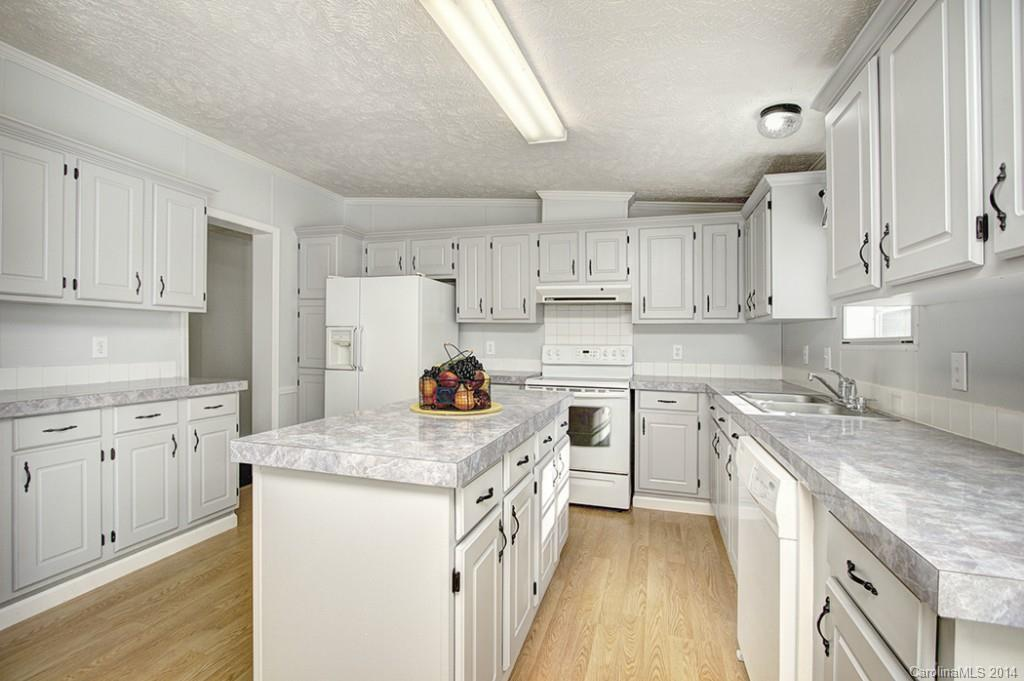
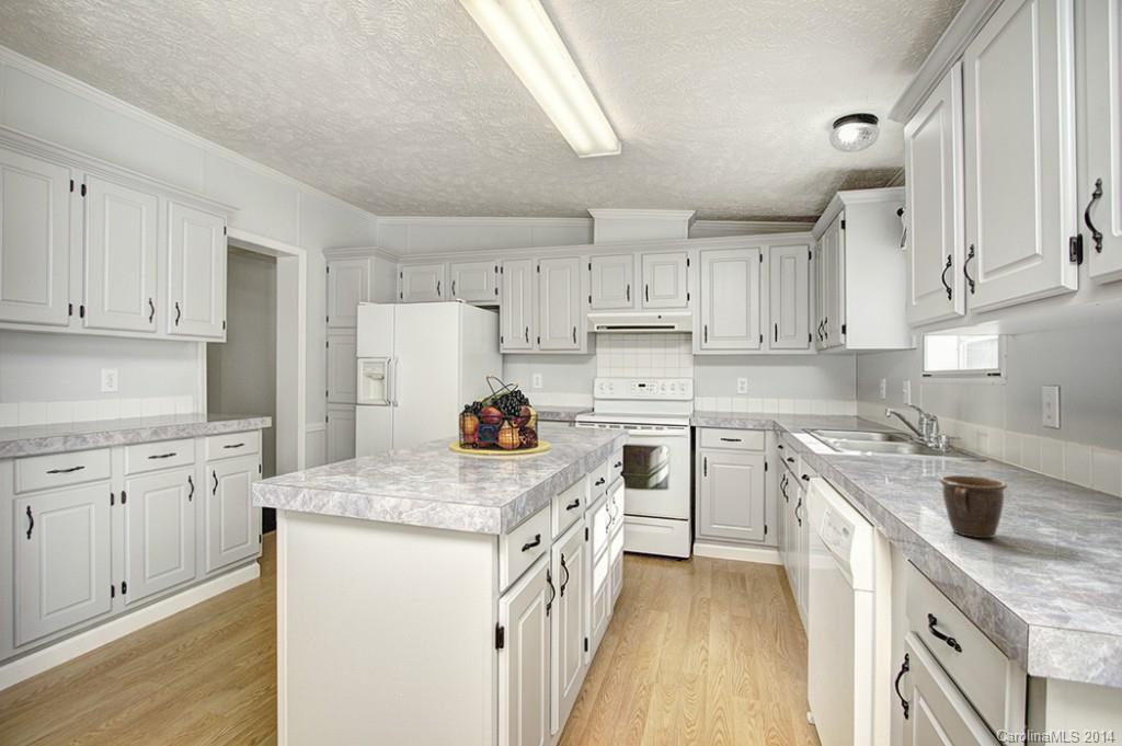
+ mug [938,474,1008,539]
